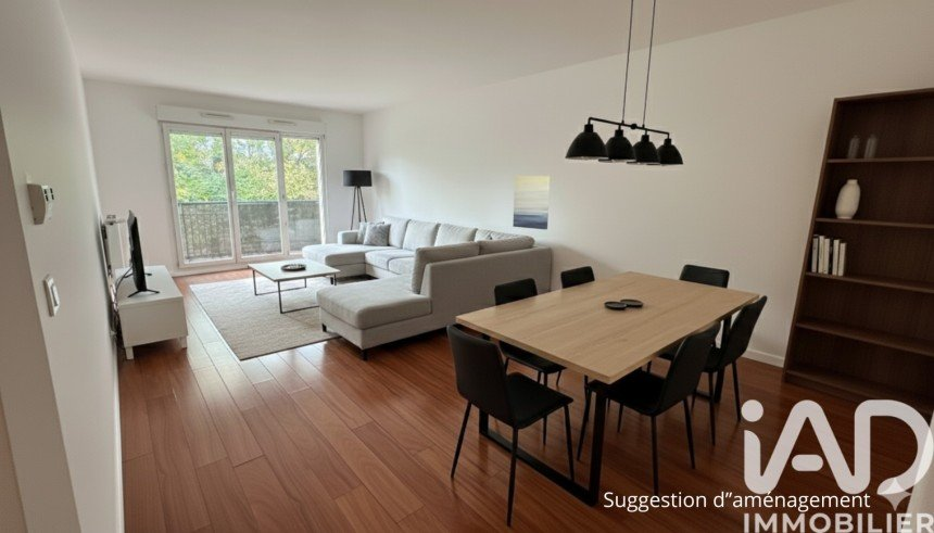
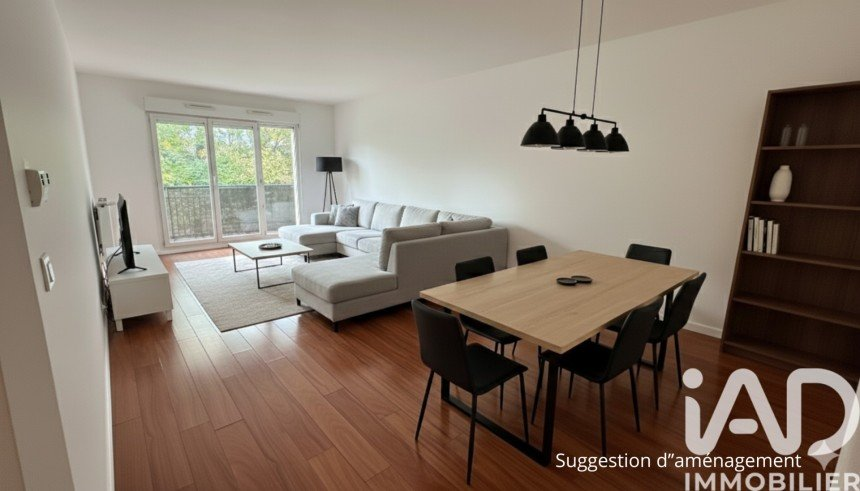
- wall art [512,175,551,230]
